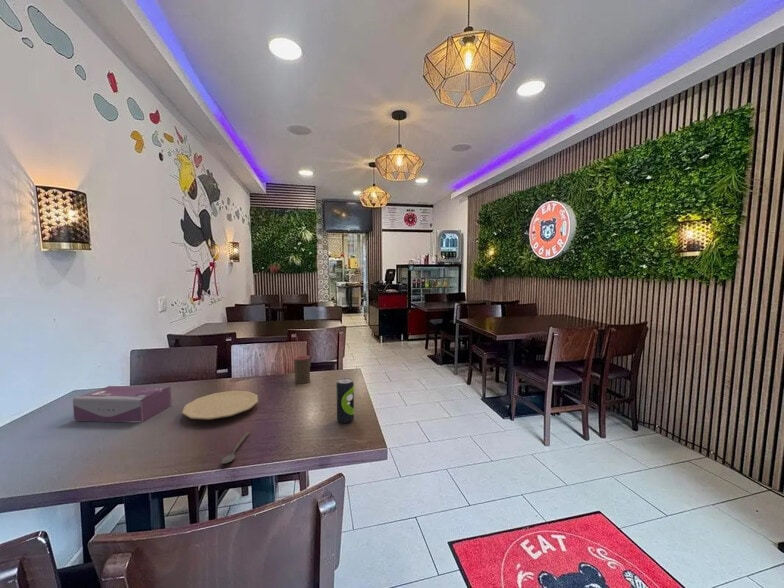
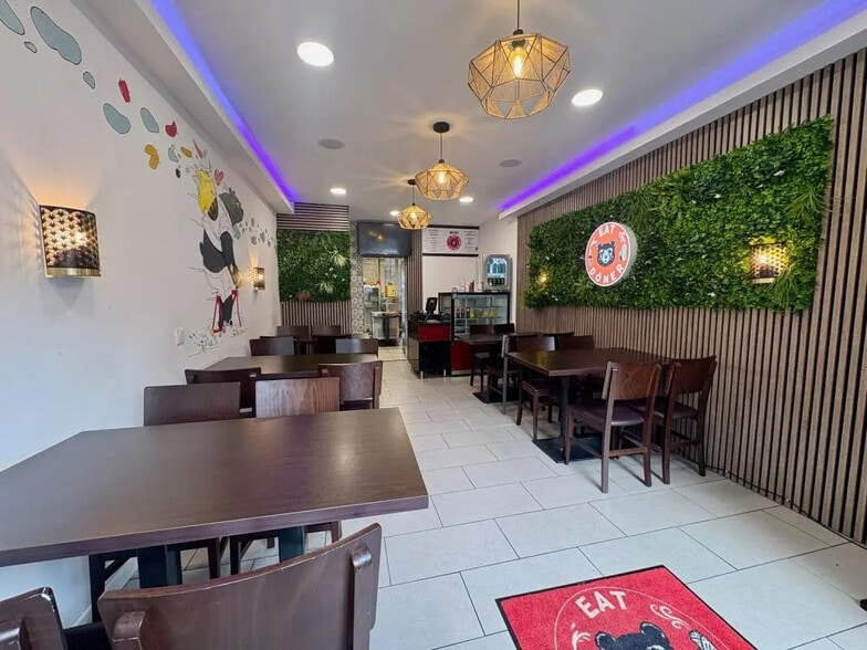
- tissue box [72,385,172,423]
- plate [181,390,259,421]
- cup [293,354,311,385]
- spoon [220,431,251,465]
- beverage can [336,377,355,424]
